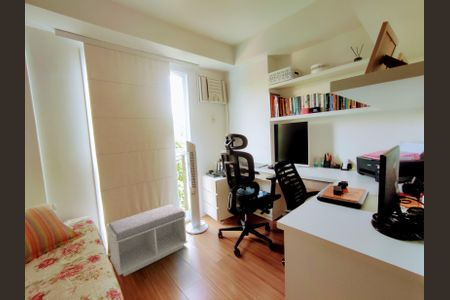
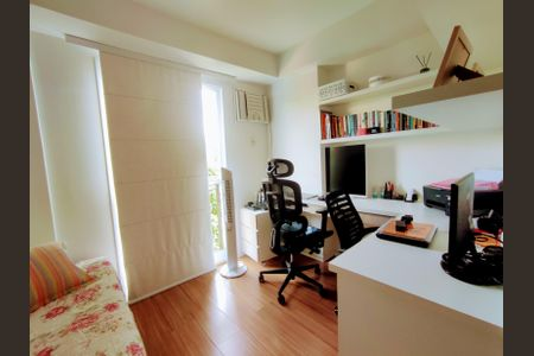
- bench [106,203,189,277]
